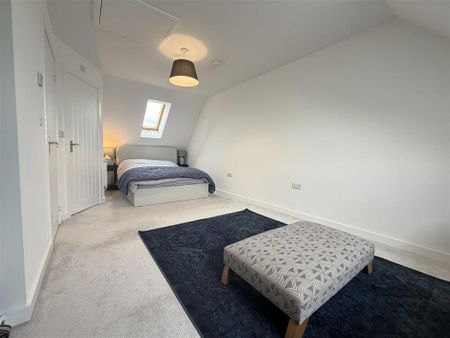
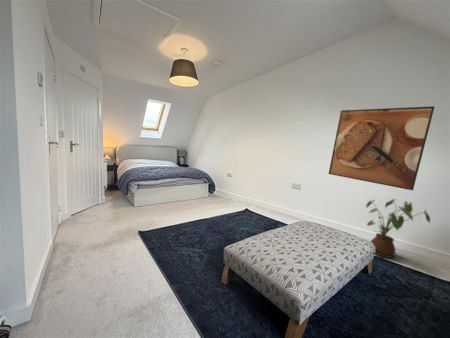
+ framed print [328,105,435,191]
+ house plant [365,198,431,259]
